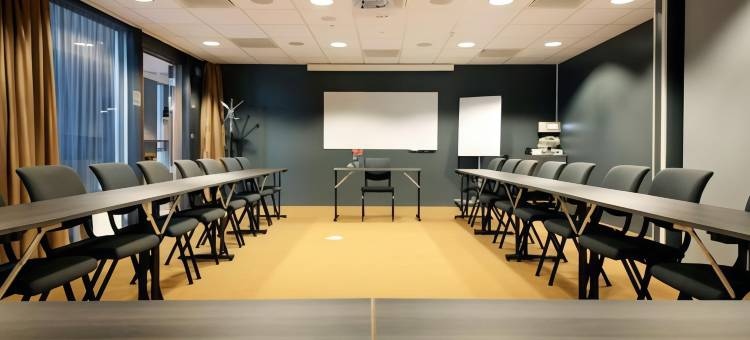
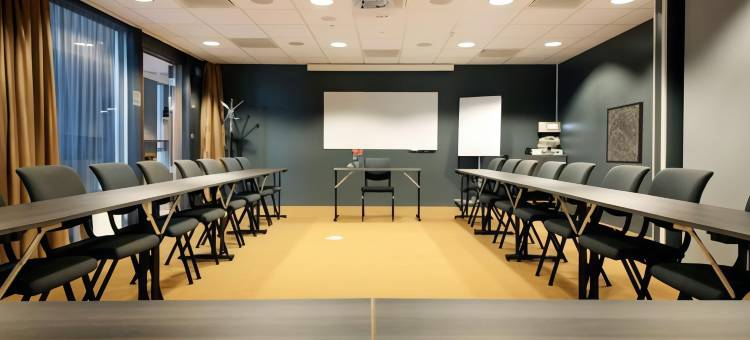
+ wall art [605,101,644,165]
